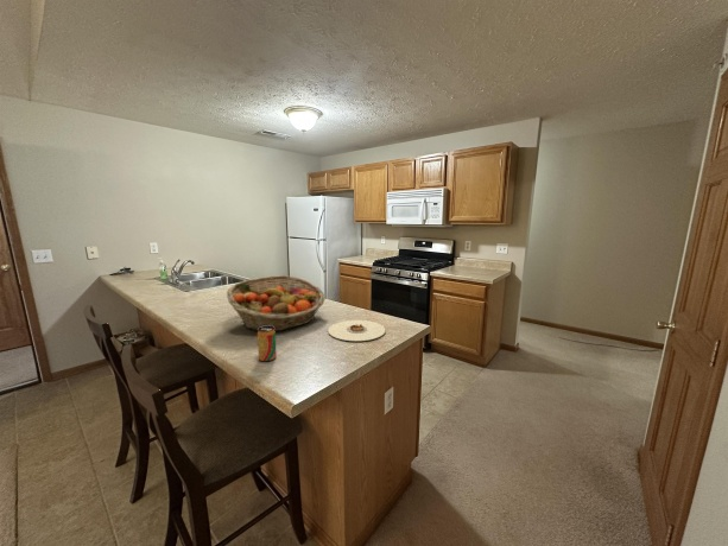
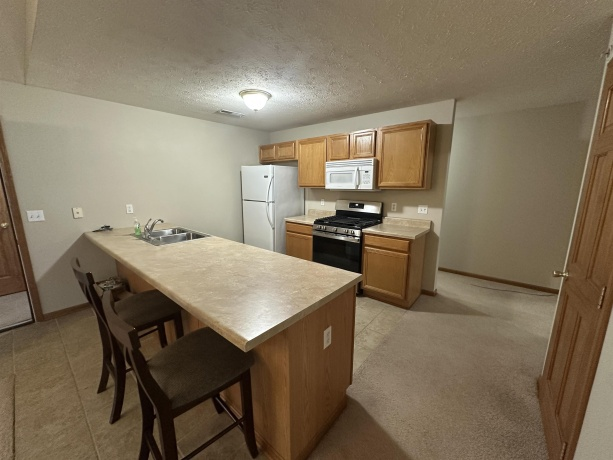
- plate [327,319,386,342]
- beverage can [257,326,278,363]
- fruit basket [226,274,327,332]
